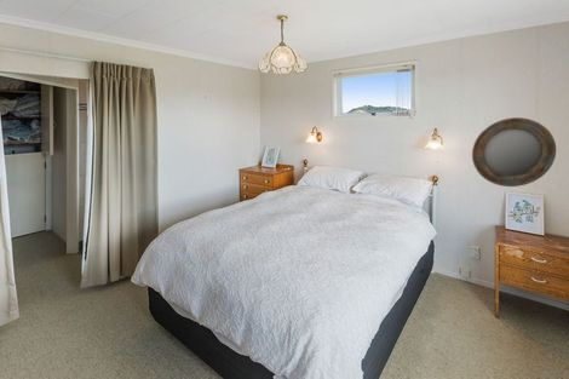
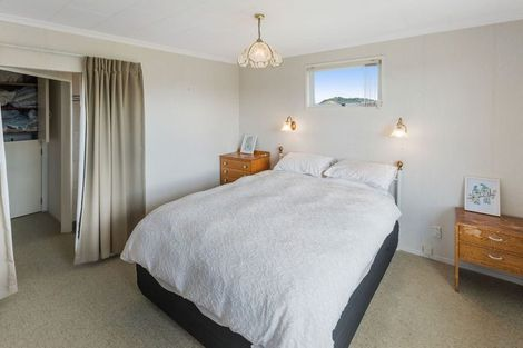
- home mirror [471,116,557,188]
